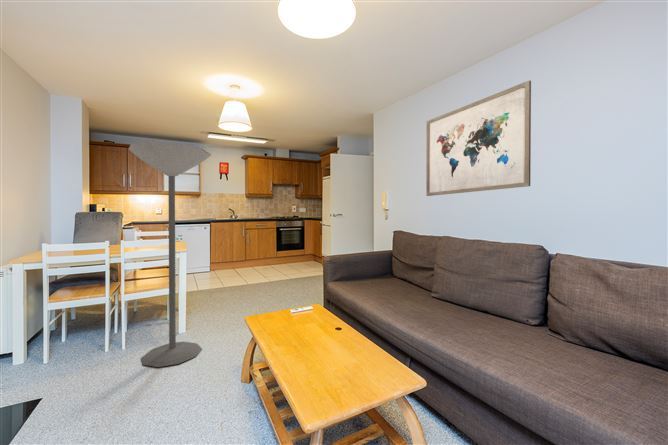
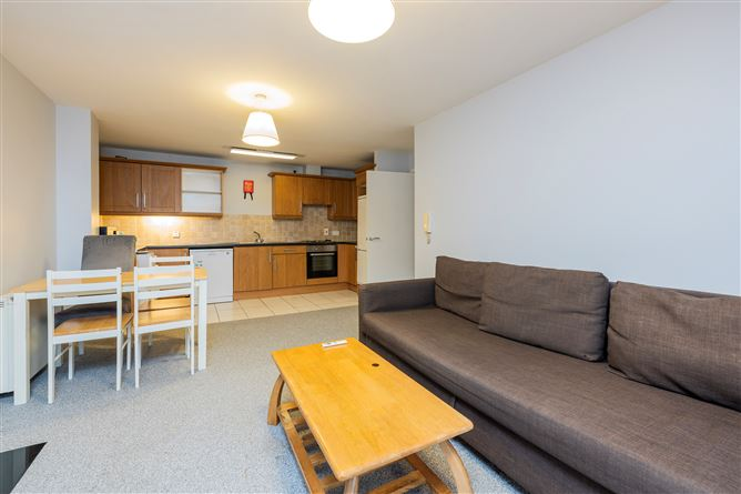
- wall art [425,79,532,197]
- floor lamp [128,140,212,368]
